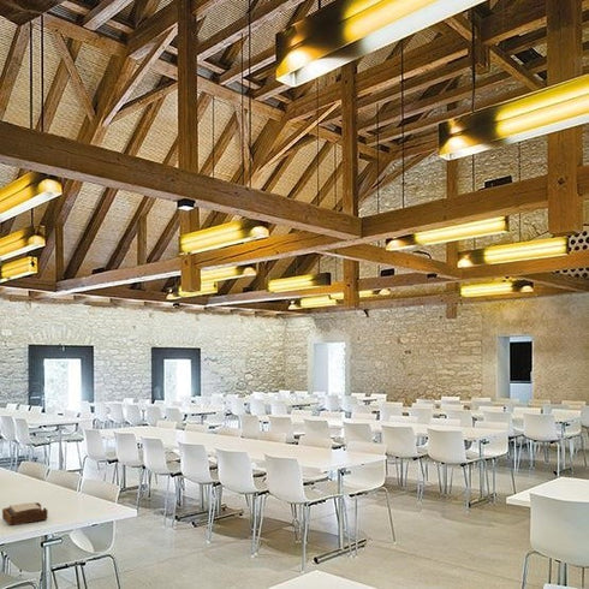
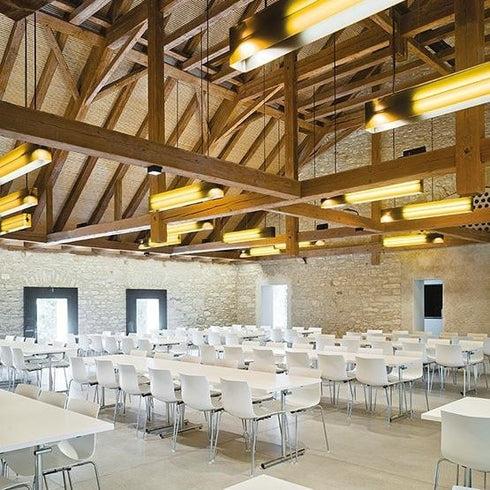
- napkin holder [1,501,49,528]
